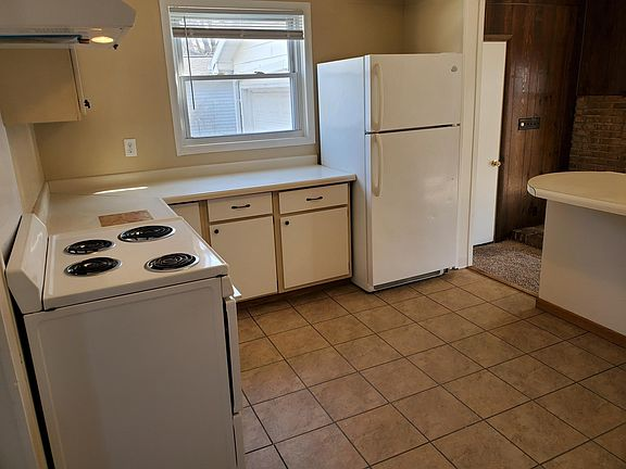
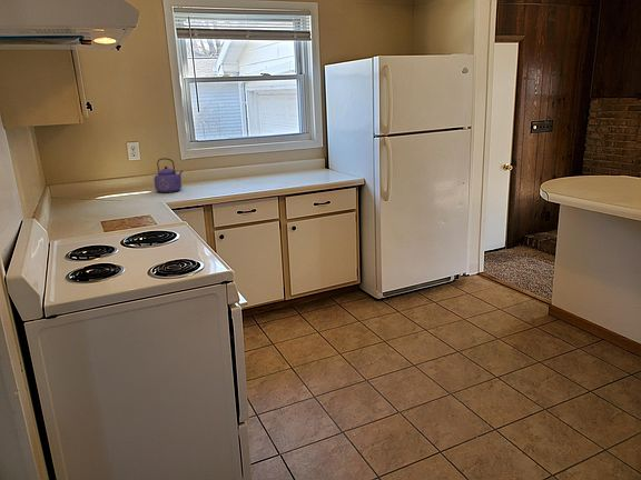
+ kettle [152,157,184,193]
